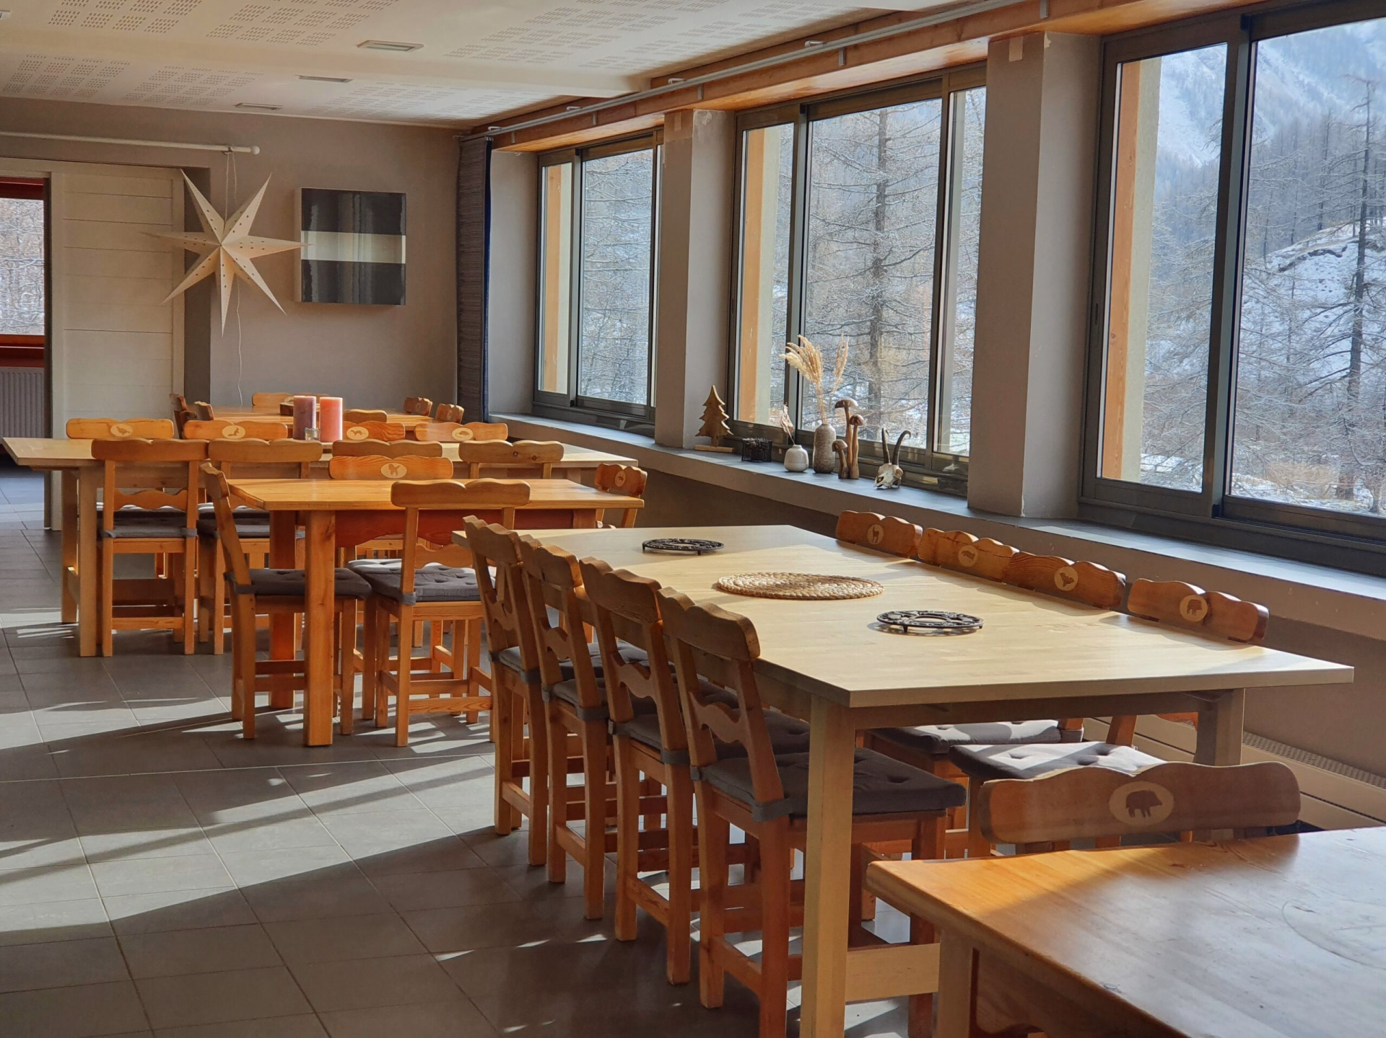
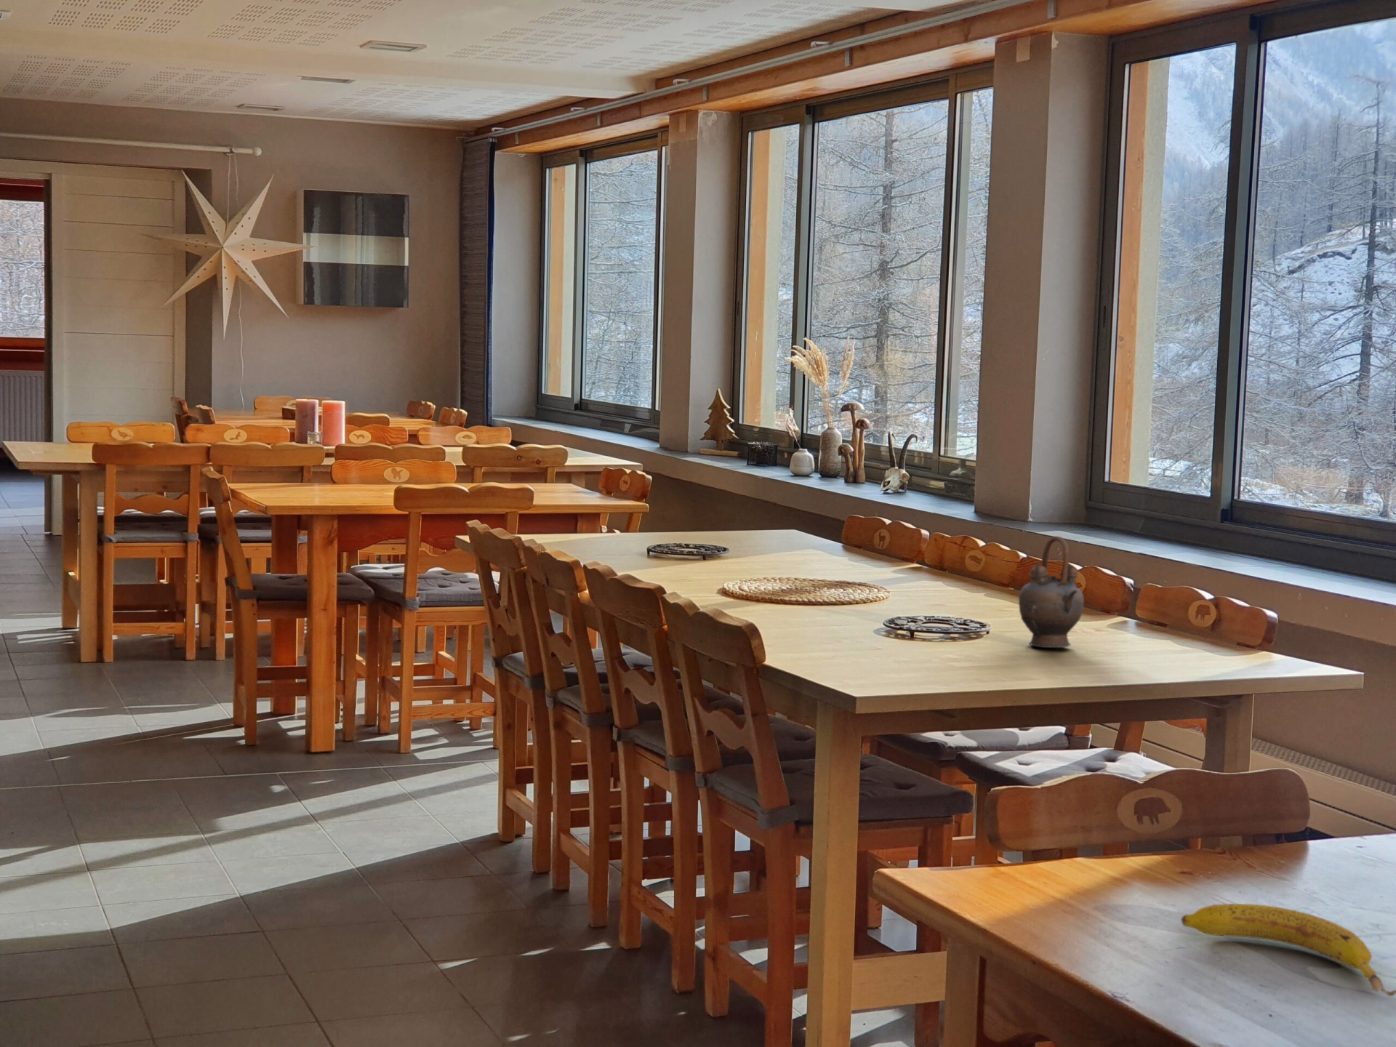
+ teapot [1018,536,1085,649]
+ fruit [1181,903,1396,996]
